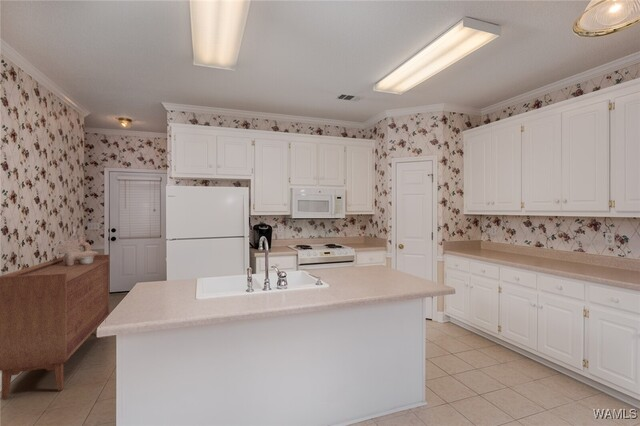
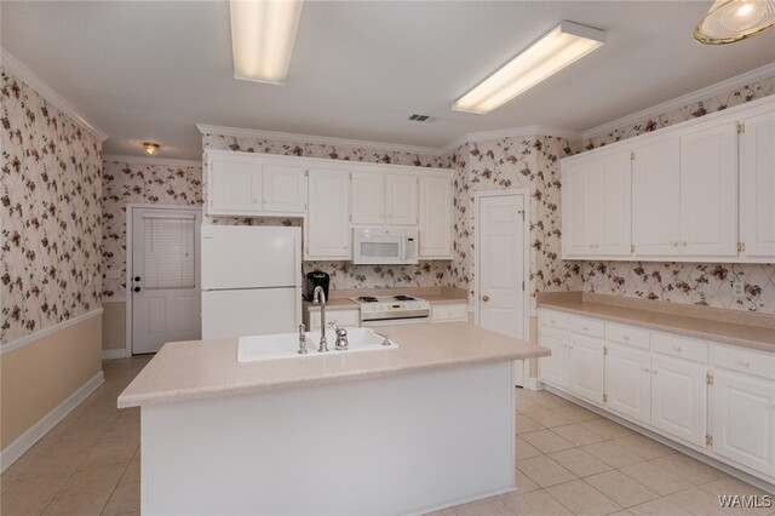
- sideboard [0,254,110,400]
- decorative vase [56,234,99,266]
